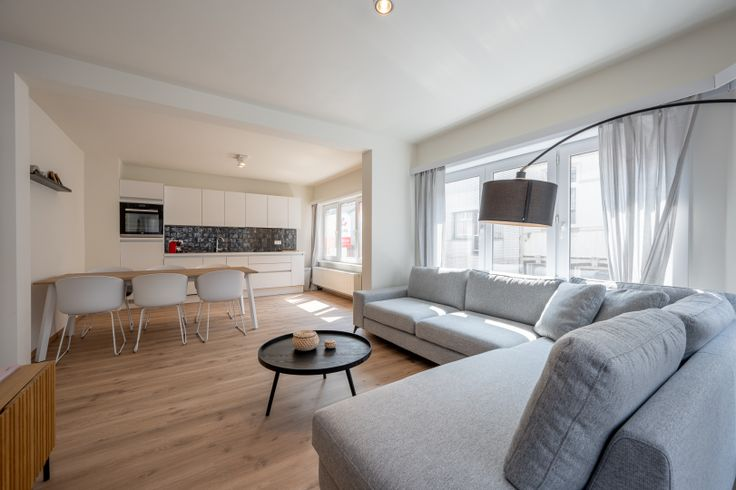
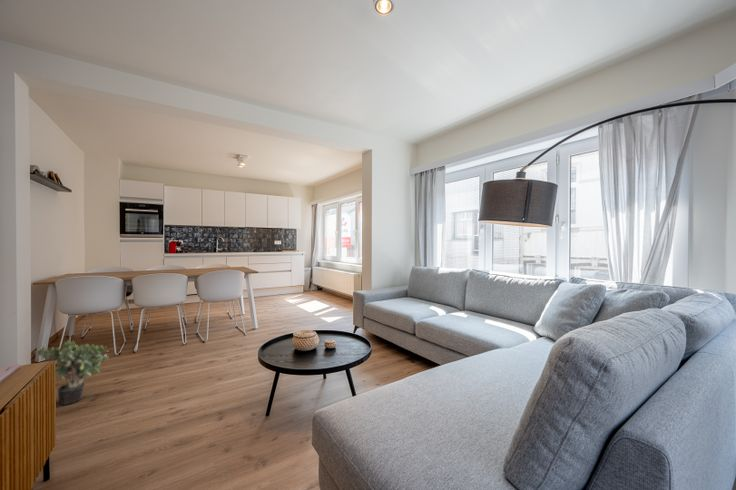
+ potted plant [33,339,110,406]
